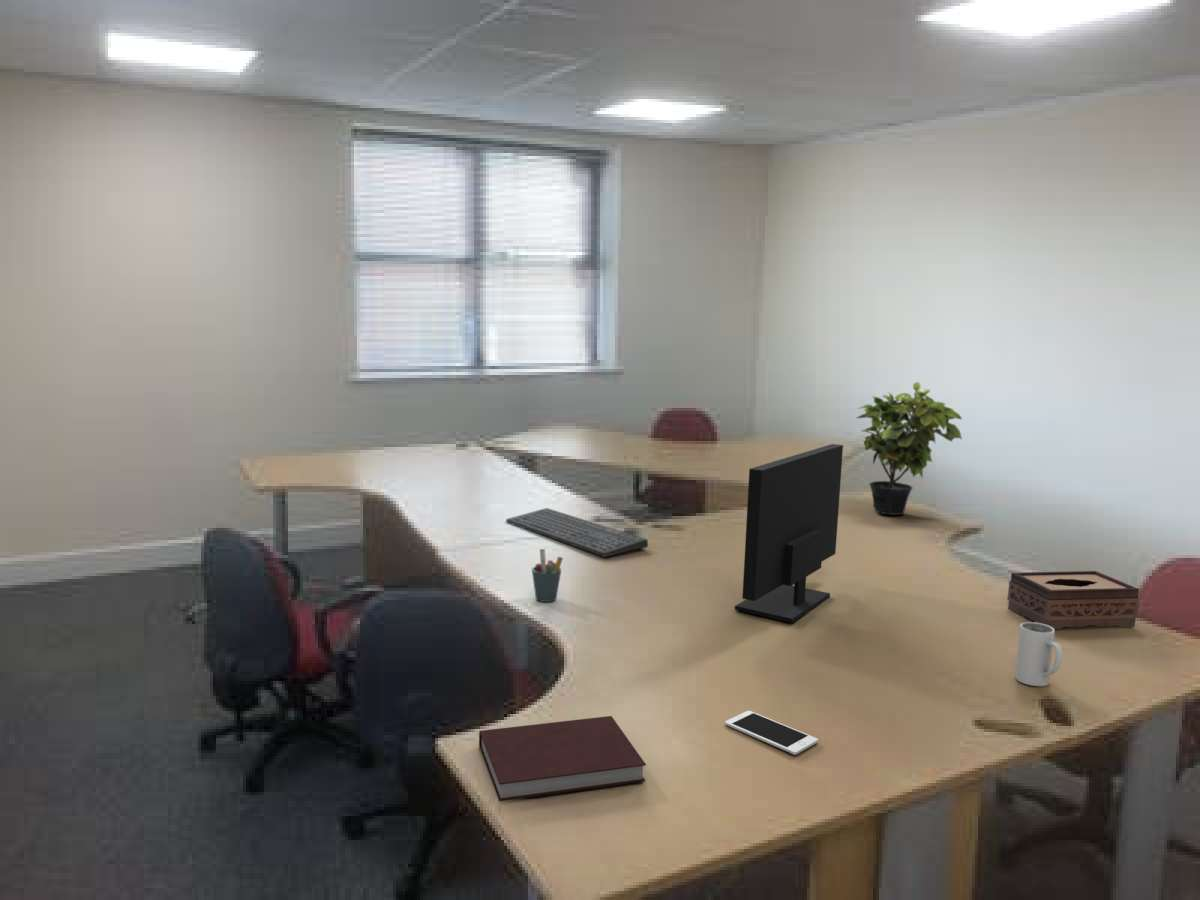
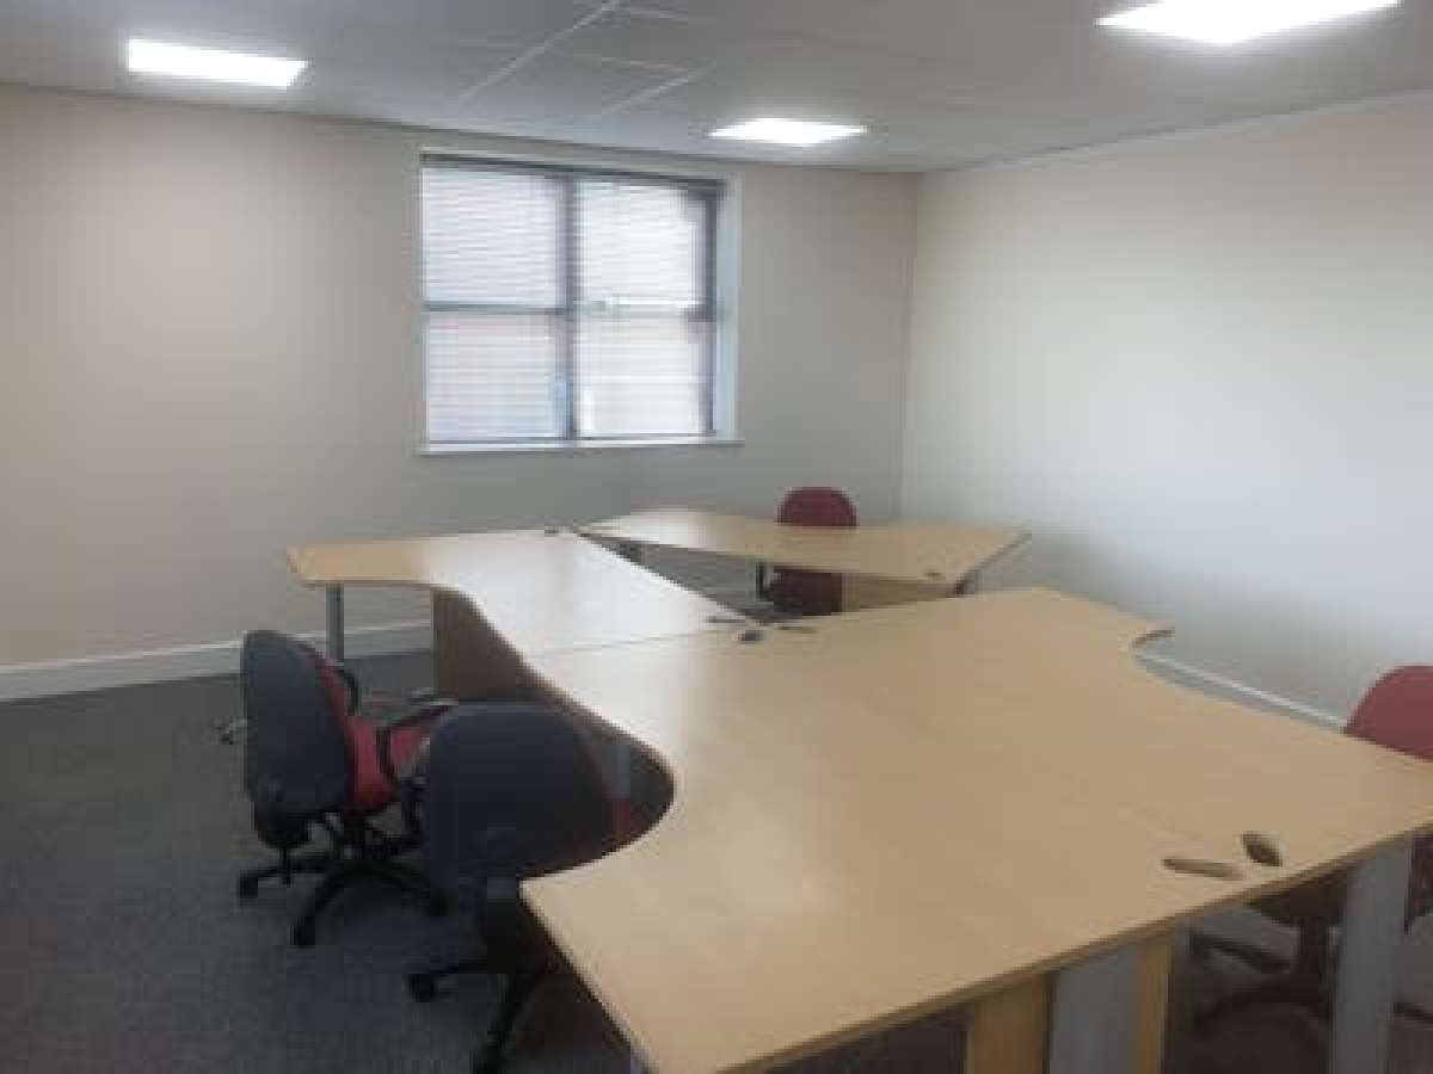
- cell phone [724,710,819,756]
- notebook [478,715,647,802]
- keyboard [505,507,649,558]
- mug [1014,621,1064,687]
- pen holder [531,548,564,603]
- monitor [734,443,844,624]
- potted plant [856,381,963,516]
- tissue box [1007,570,1140,630]
